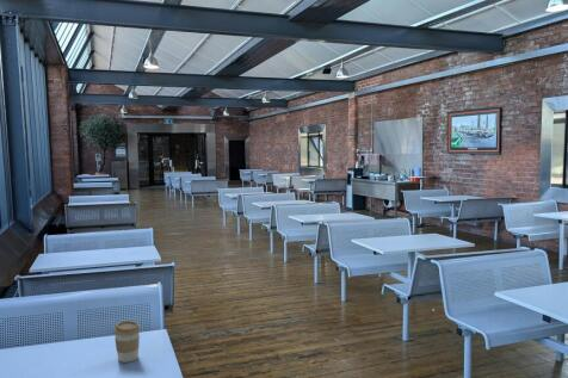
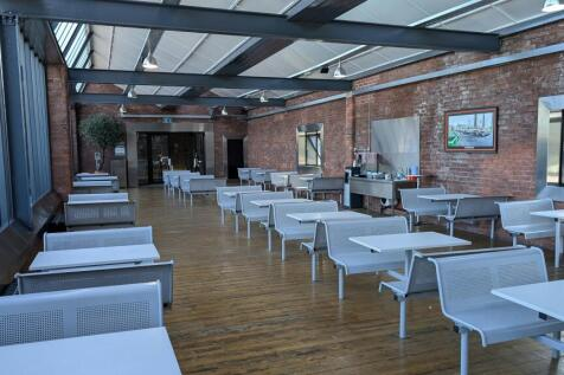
- coffee cup [112,320,142,364]
